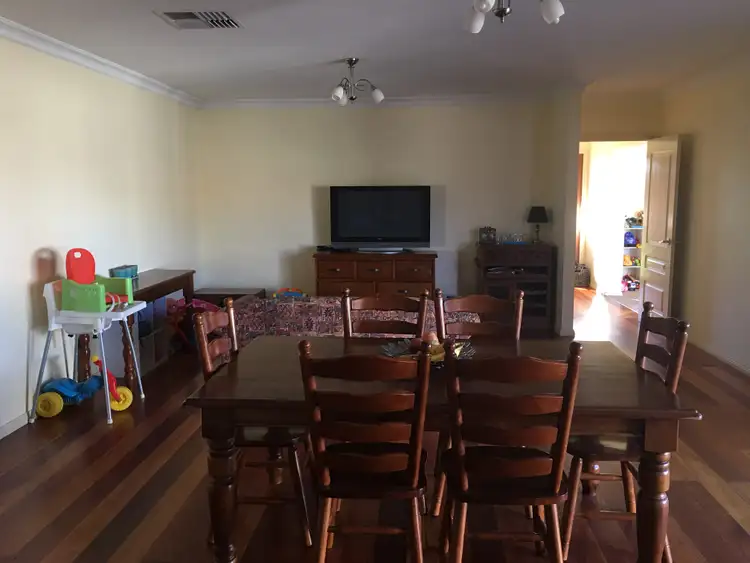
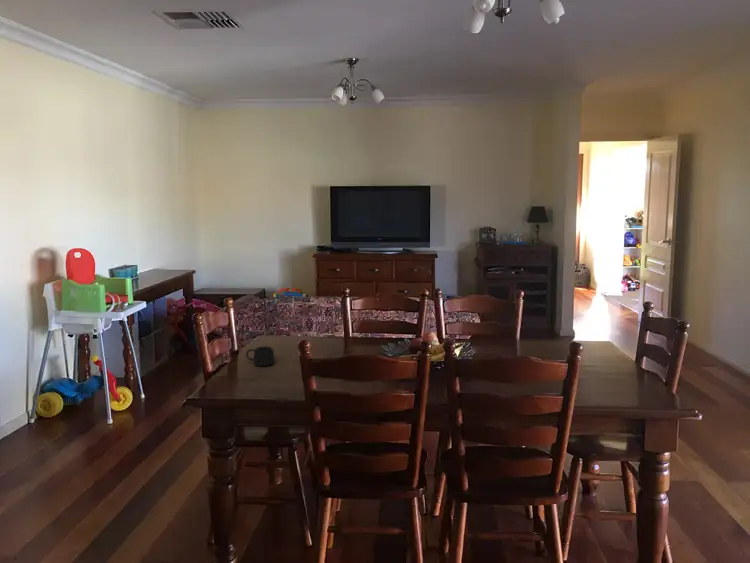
+ mug [245,345,276,367]
